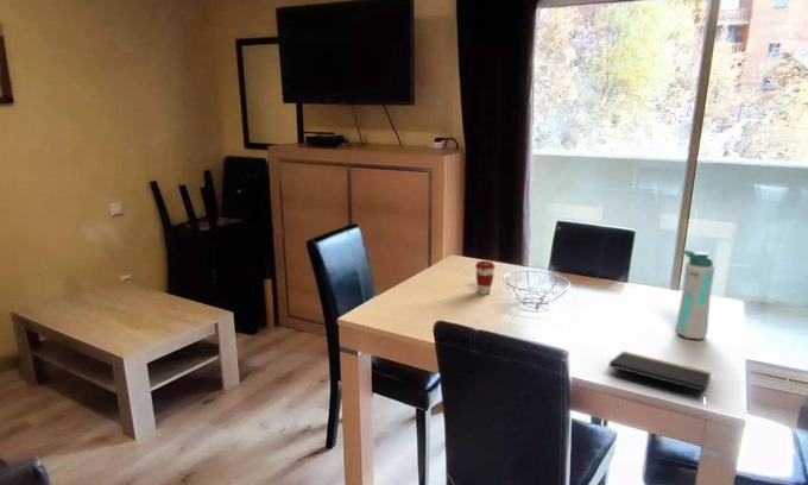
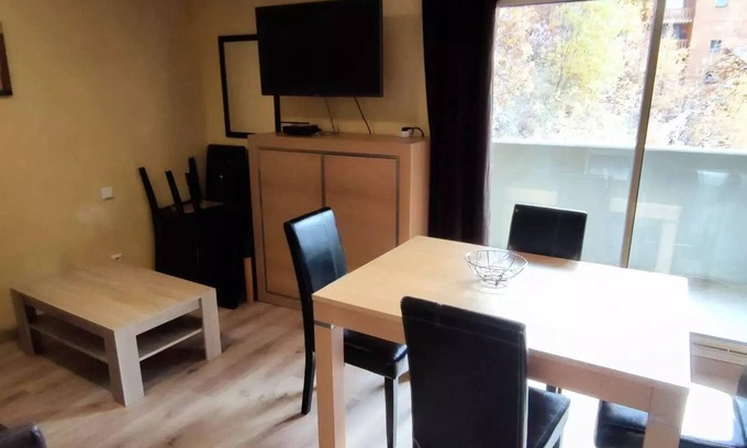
- notepad [607,351,712,396]
- water bottle [674,248,715,340]
- coffee cup [474,259,497,296]
